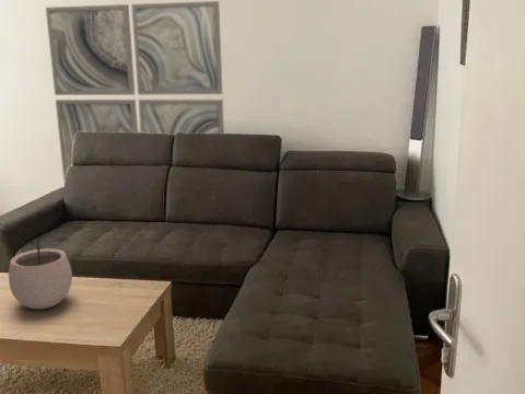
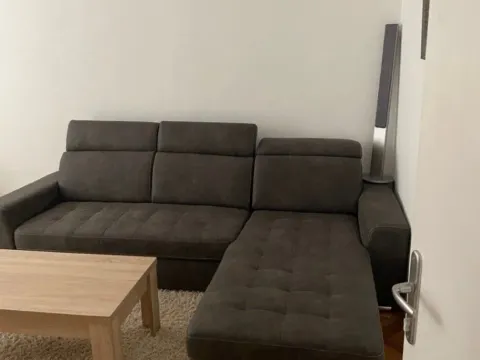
- wall art [45,0,225,182]
- plant pot [8,237,73,310]
